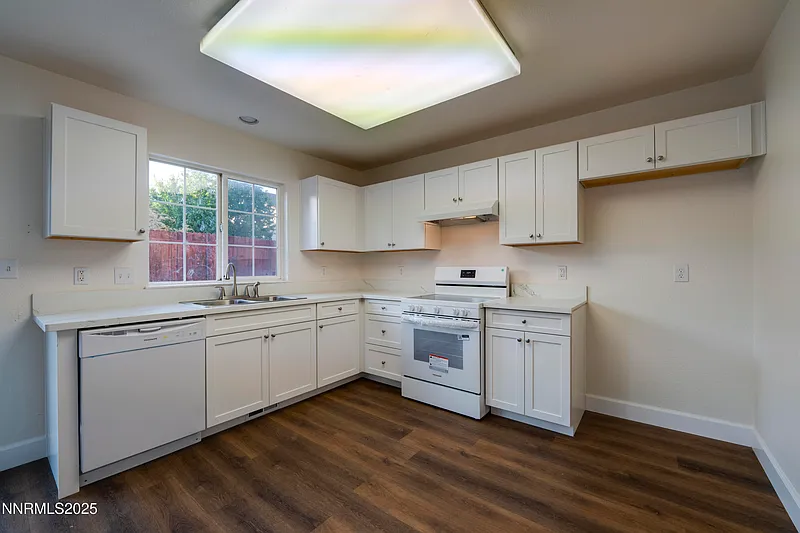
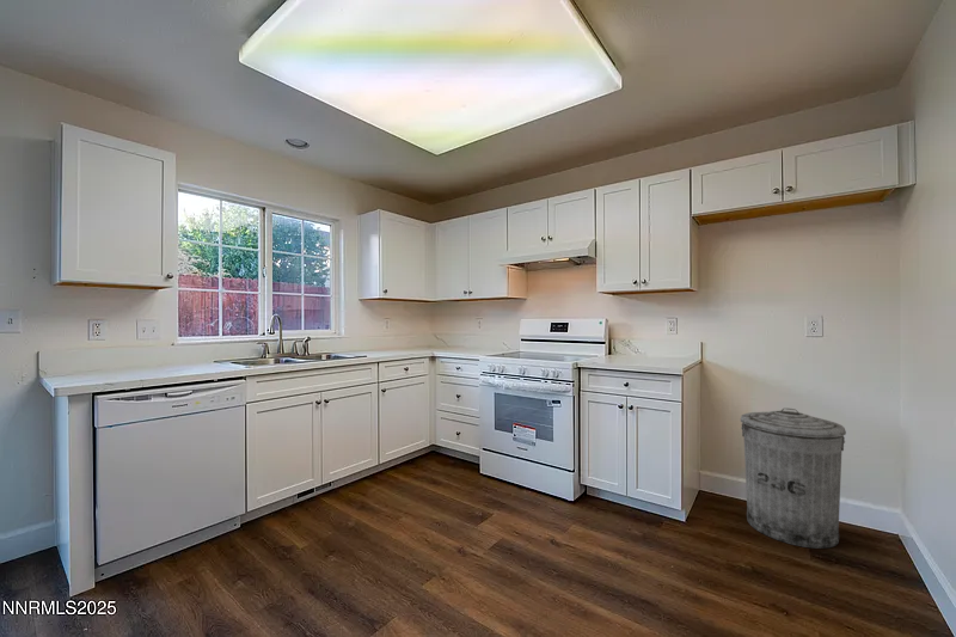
+ trash can [740,406,847,550]
